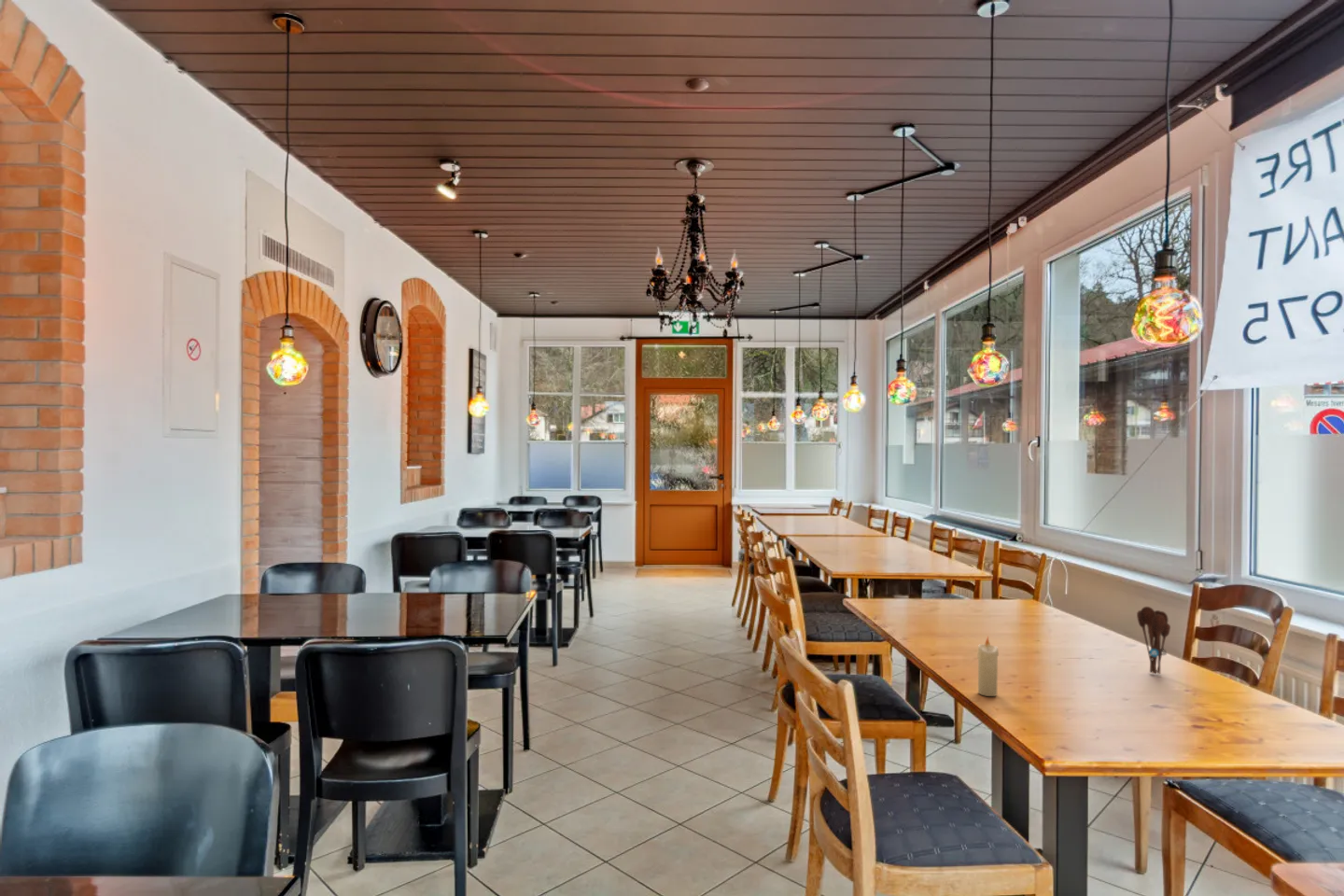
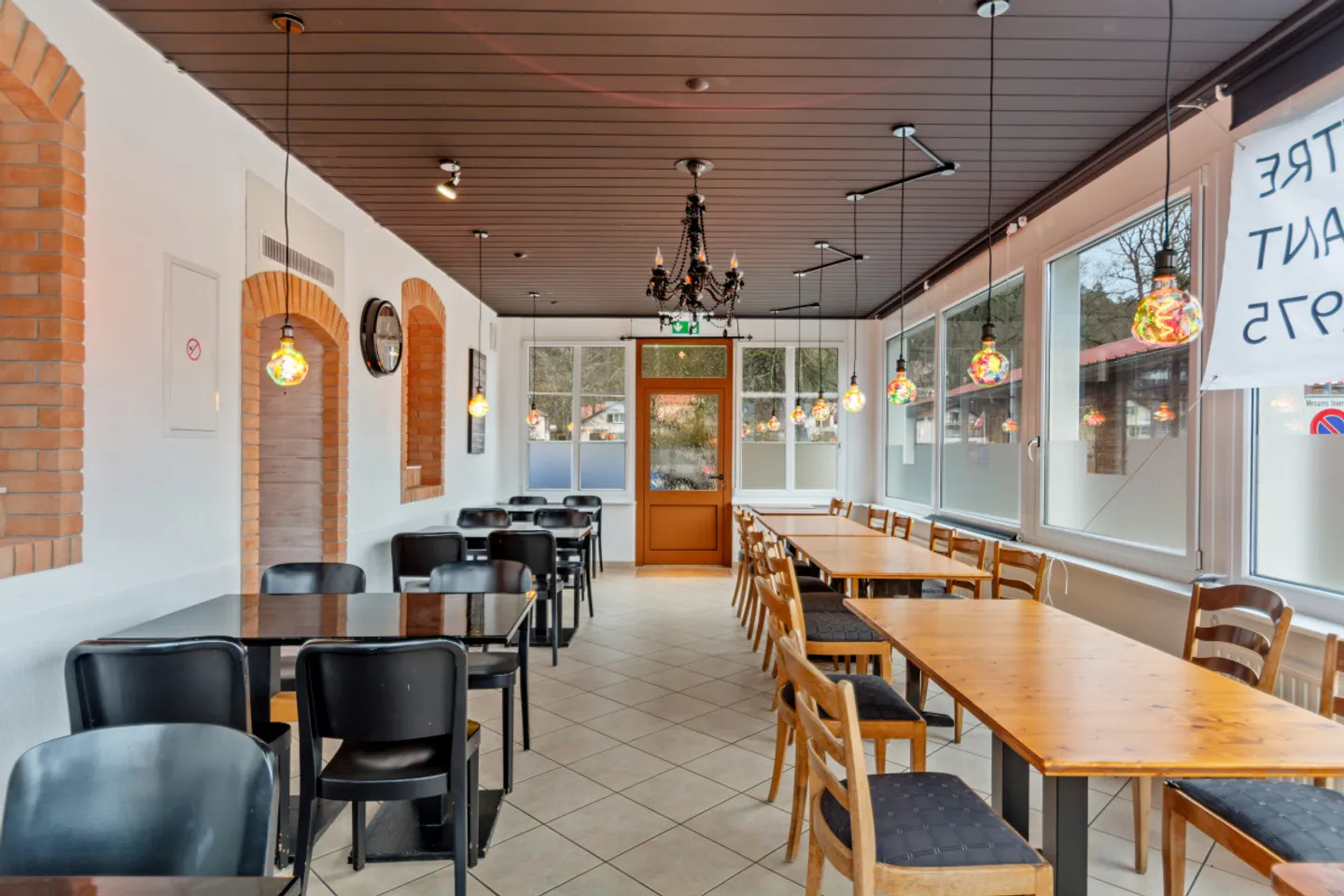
- candle [976,636,1000,697]
- utensil holder [1136,606,1171,675]
